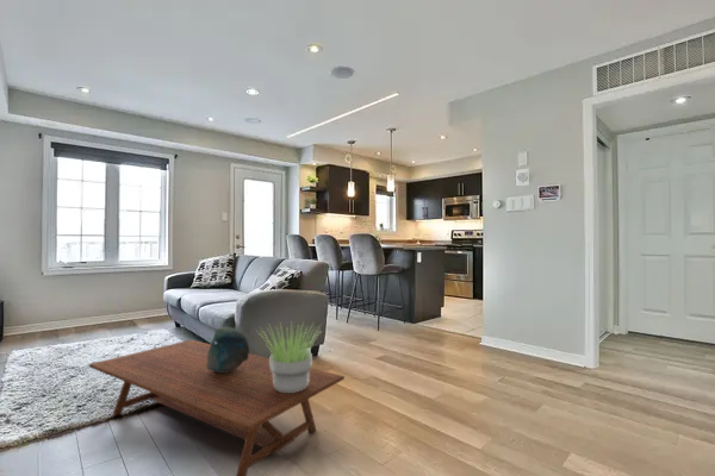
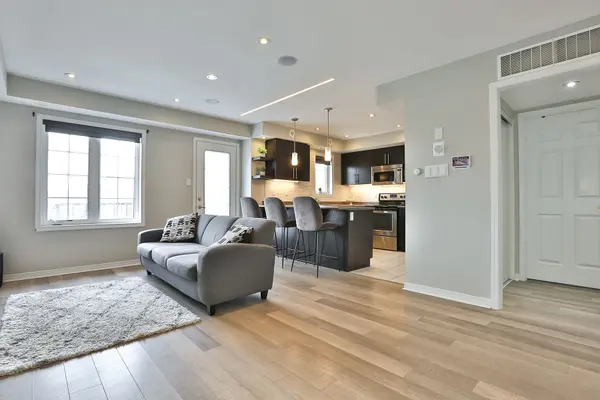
- coffee table [88,339,346,476]
- decorative bowl [206,326,250,372]
- potted plant [255,320,322,393]
